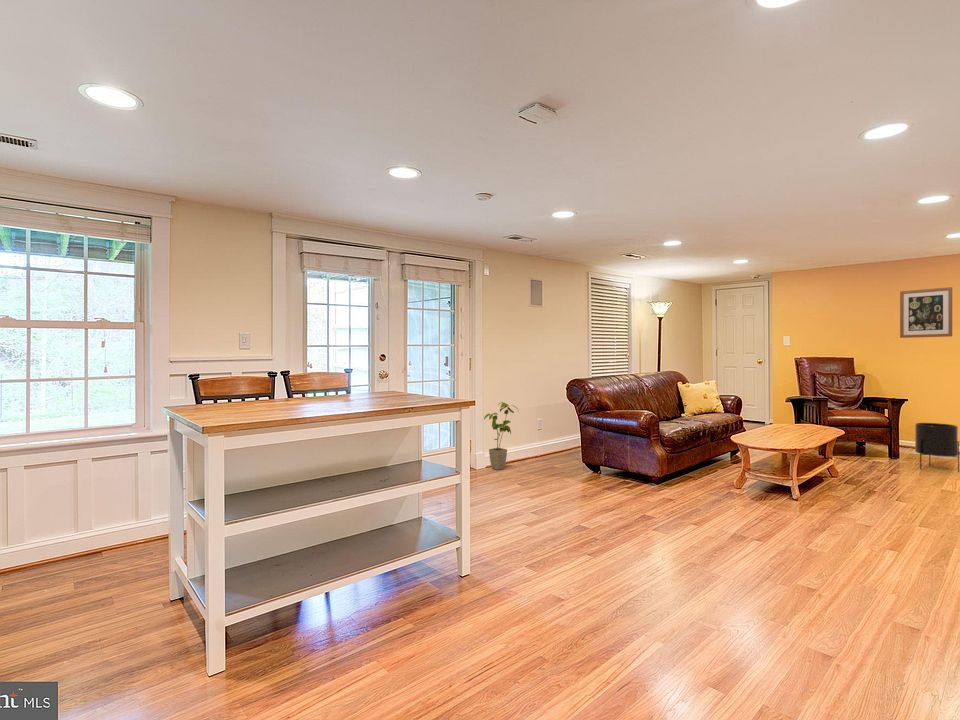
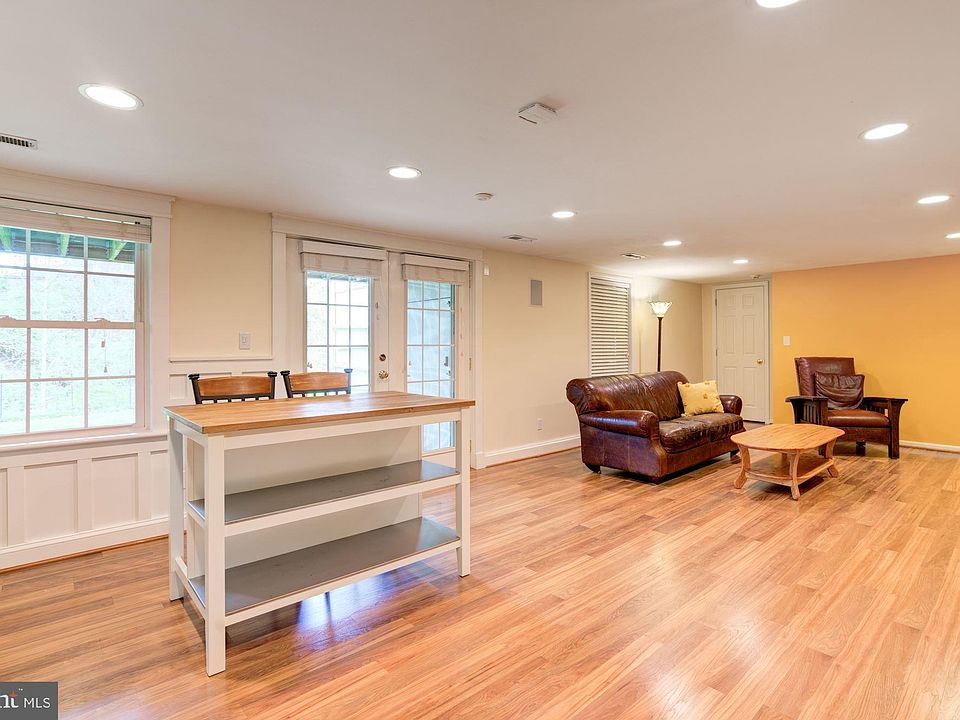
- wall art [899,286,953,339]
- house plant [483,401,520,471]
- planter [914,422,960,474]
